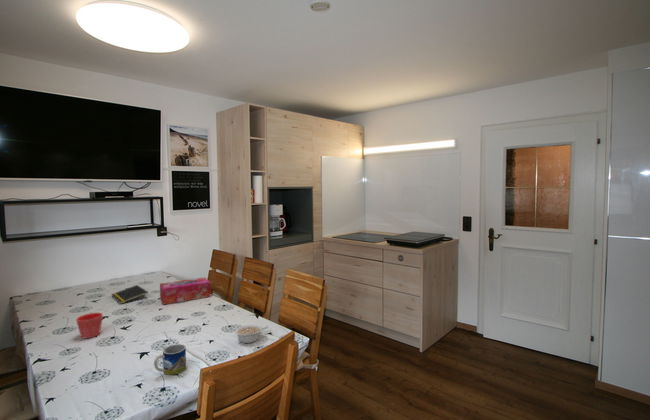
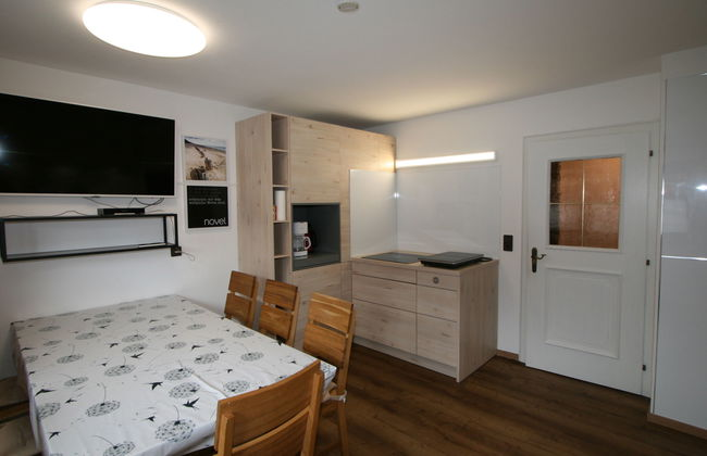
- tissue box [159,276,211,306]
- mug [153,343,187,376]
- legume [234,323,270,344]
- notepad [110,284,149,305]
- flower pot [75,312,104,339]
